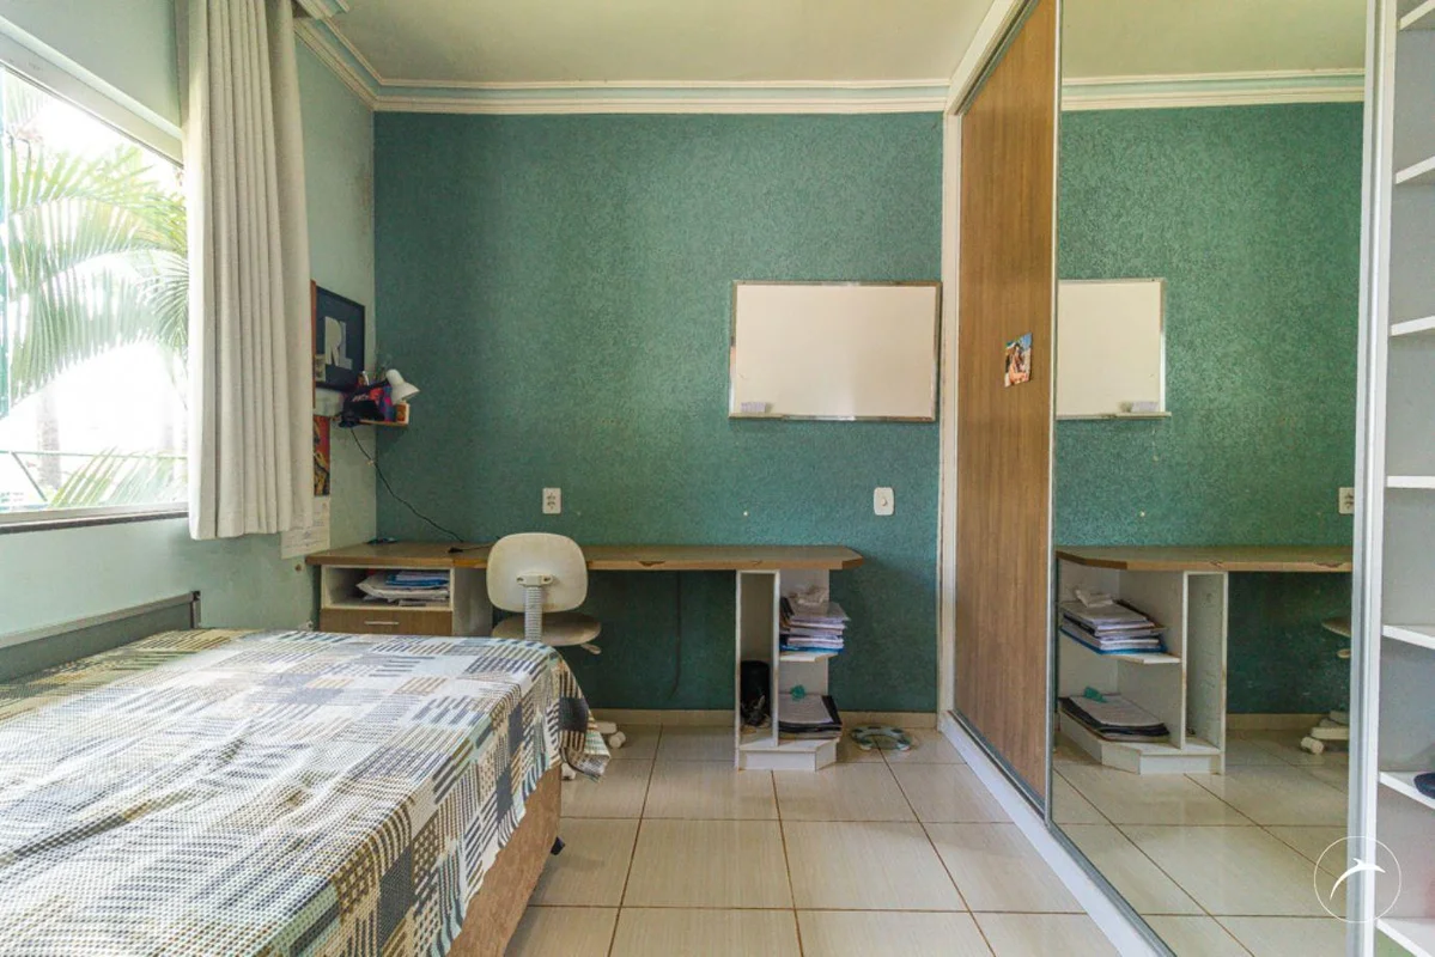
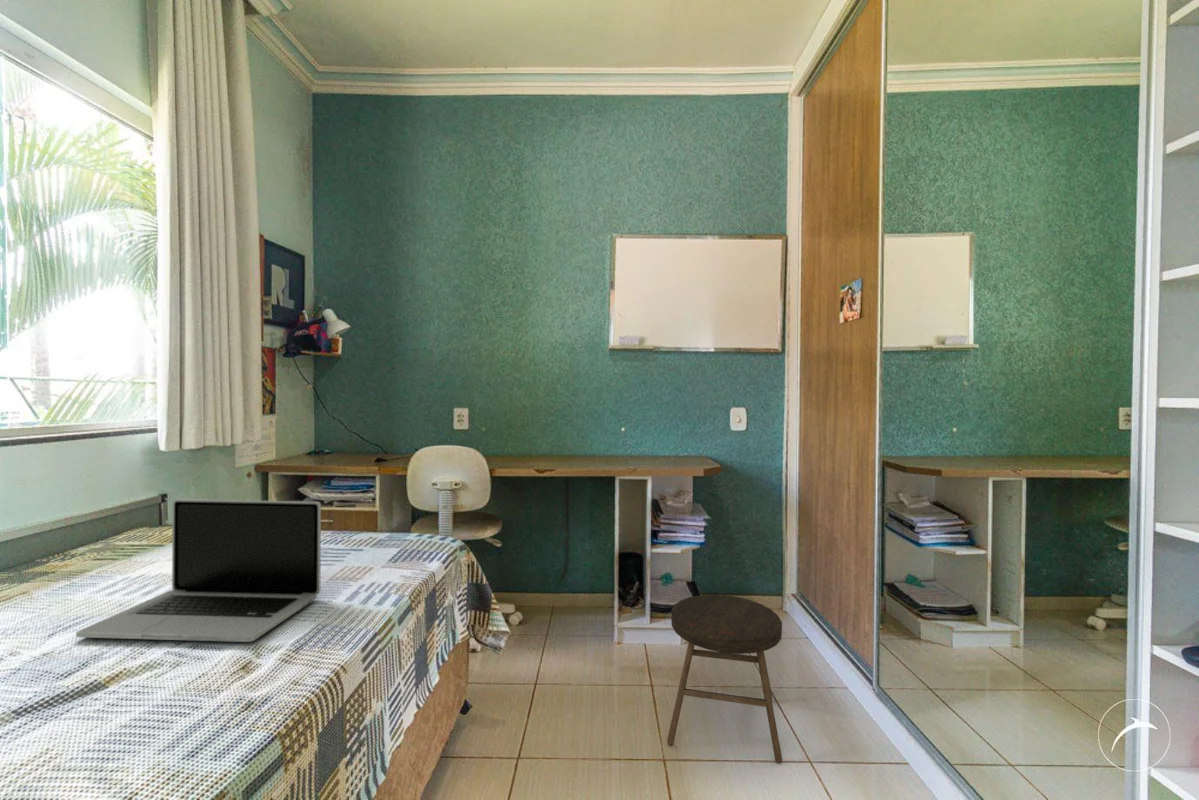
+ stool [666,594,783,764]
+ laptop [75,498,322,643]
